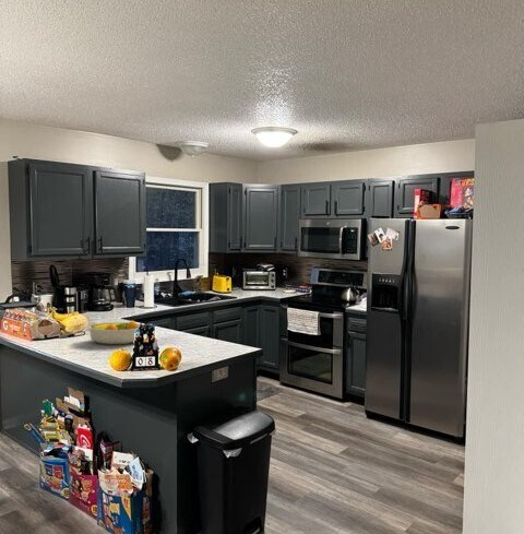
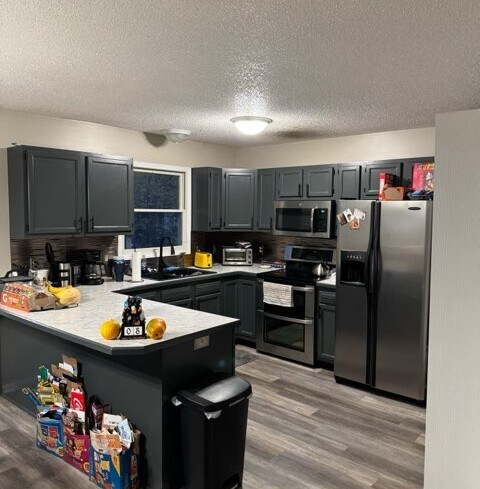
- fruit bowl [88,319,141,345]
